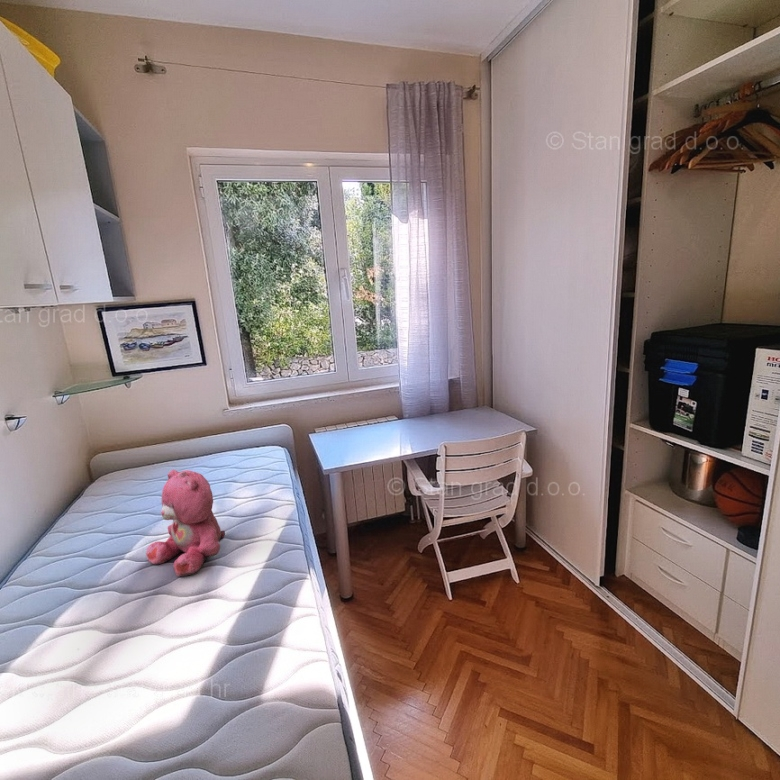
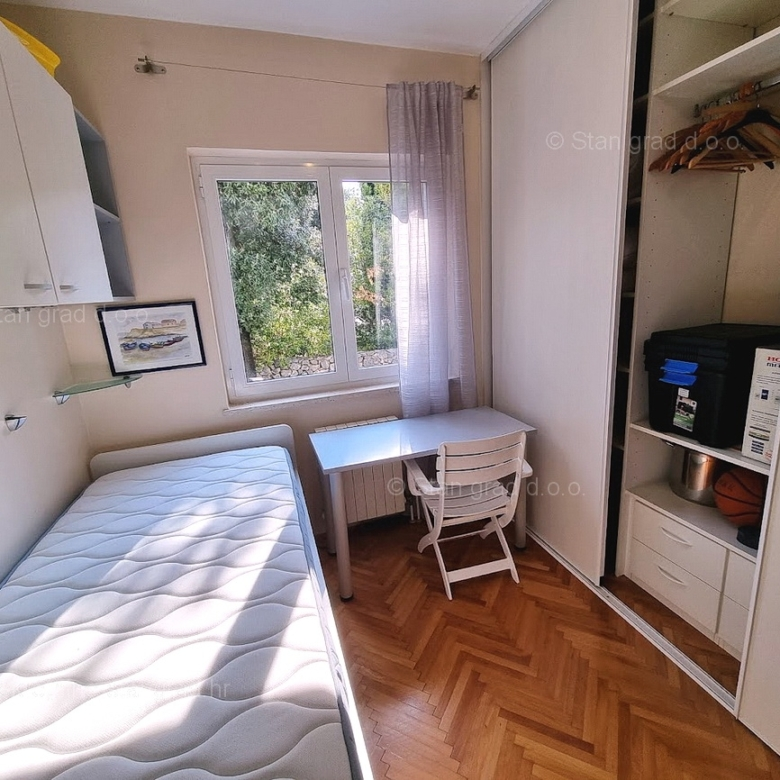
- teddy bear [145,469,226,578]
